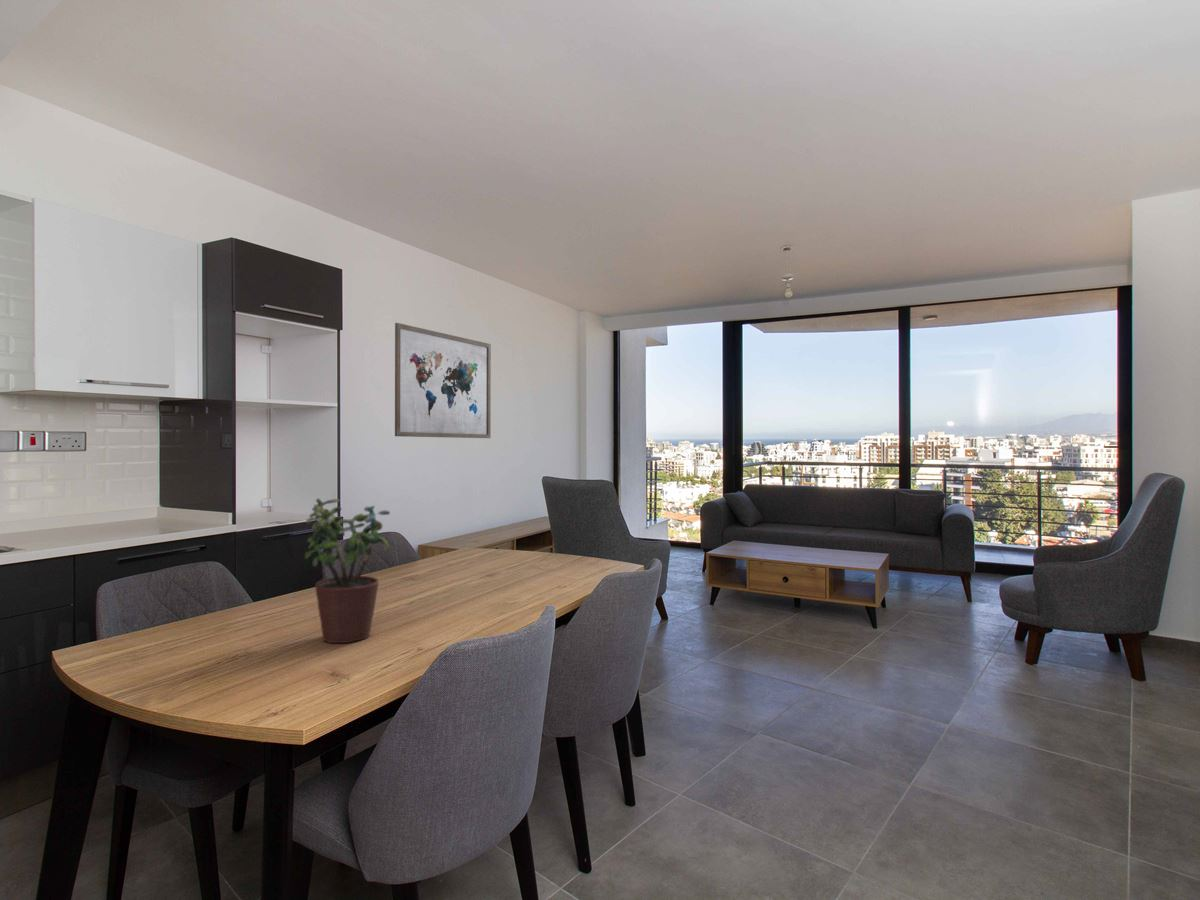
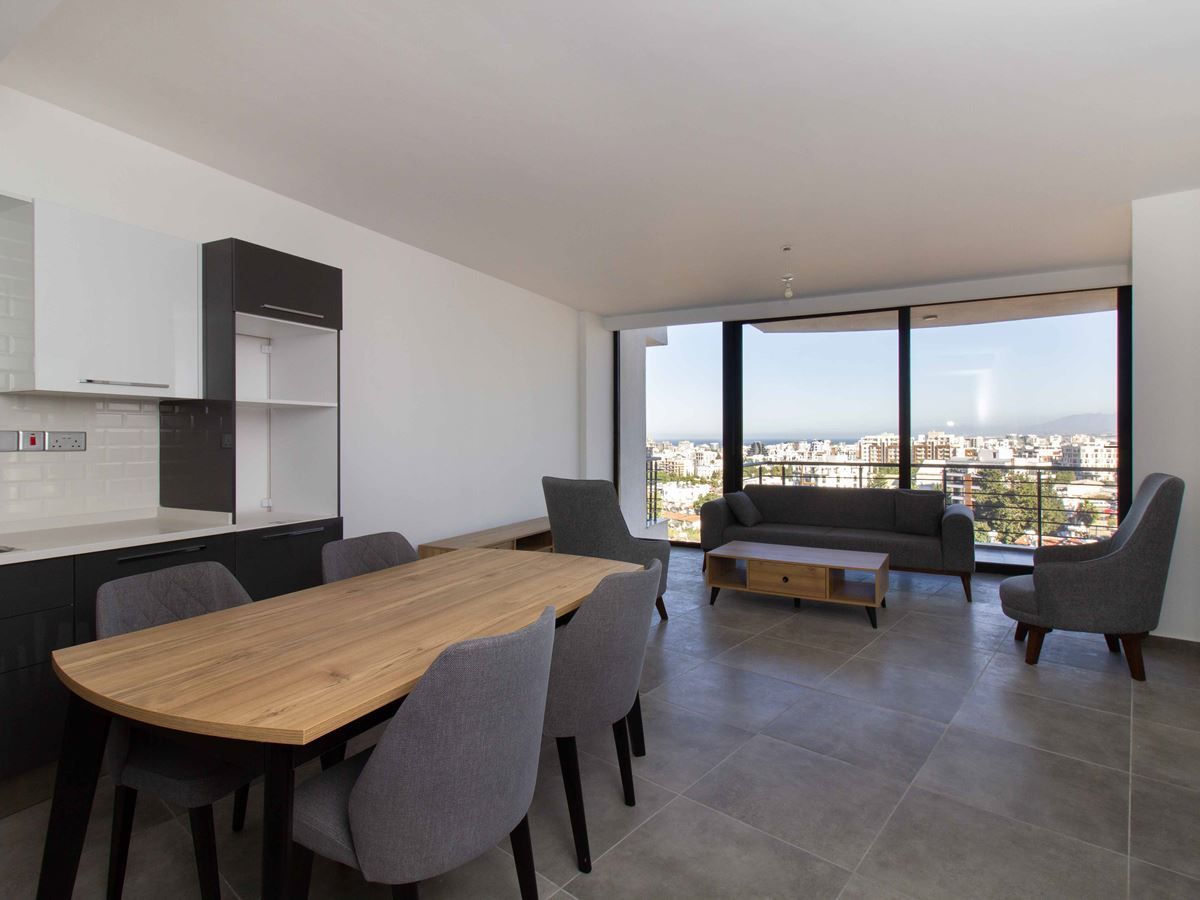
- potted plant [304,497,391,644]
- wall art [394,322,492,439]
